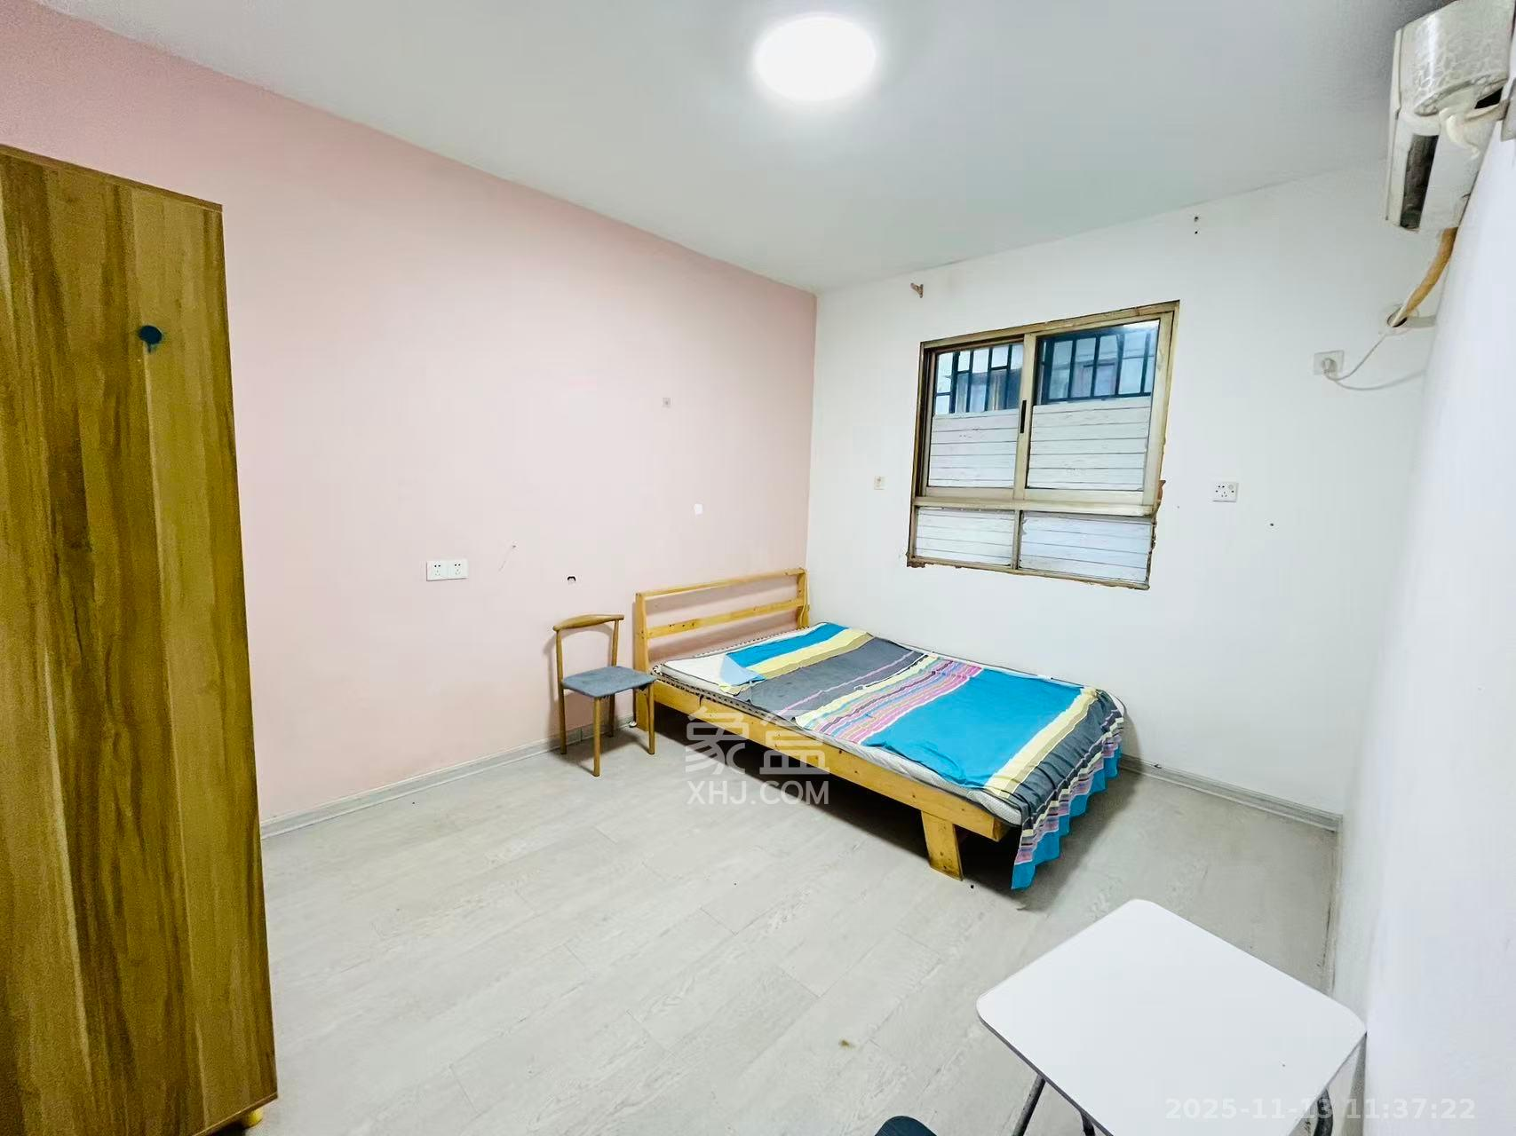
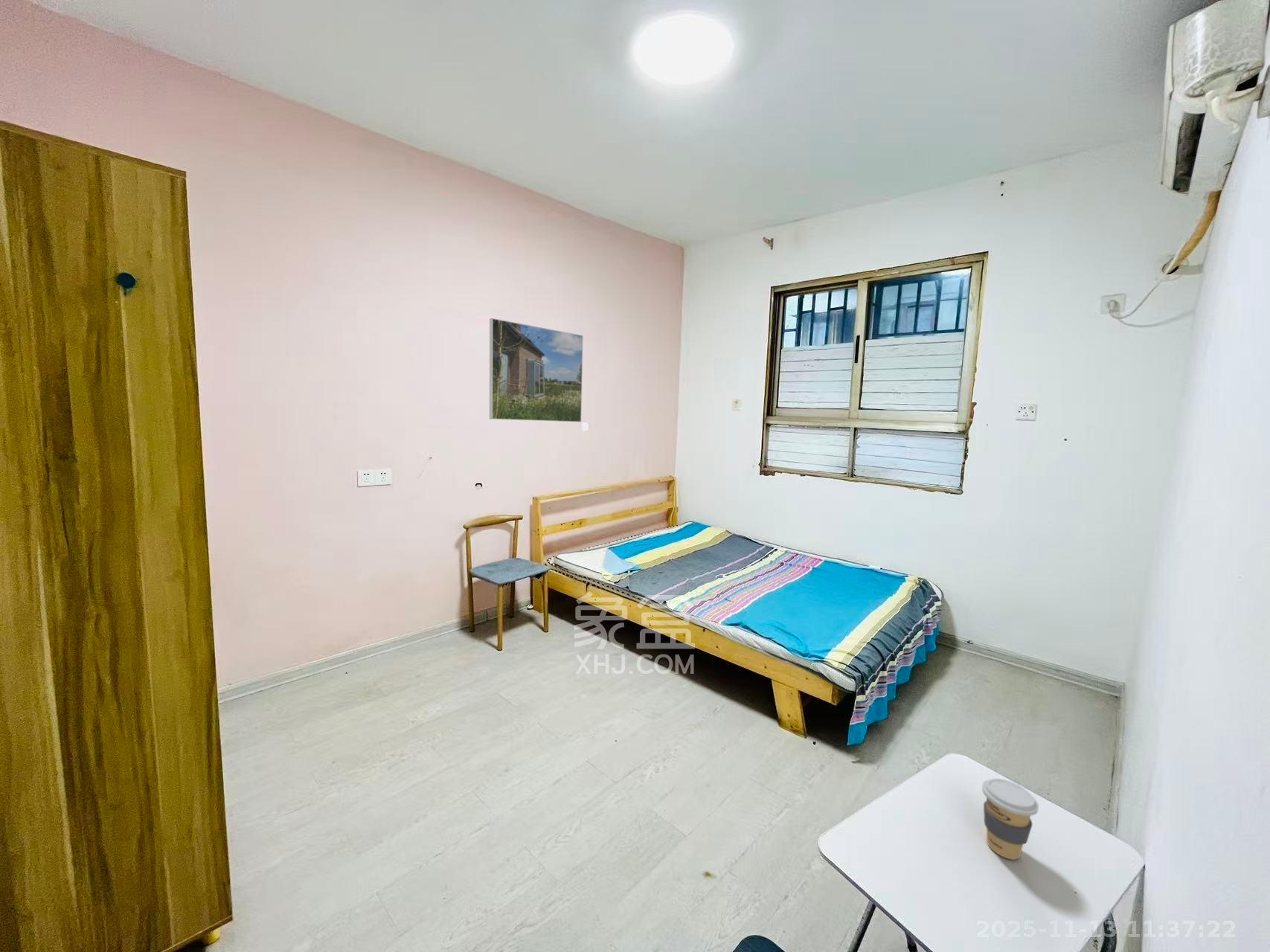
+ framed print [489,318,584,423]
+ coffee cup [981,778,1039,861]
